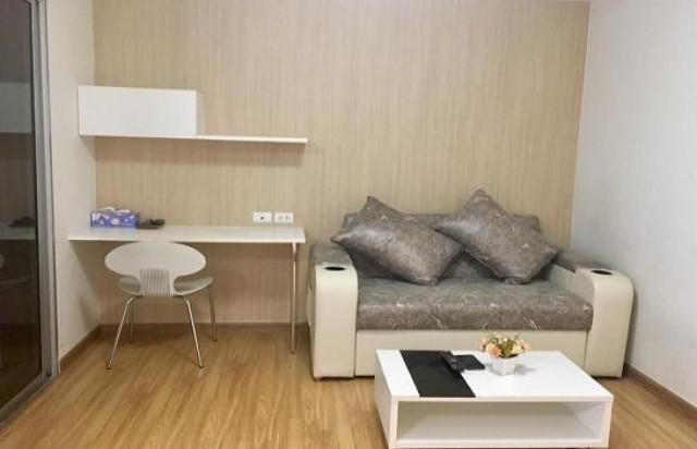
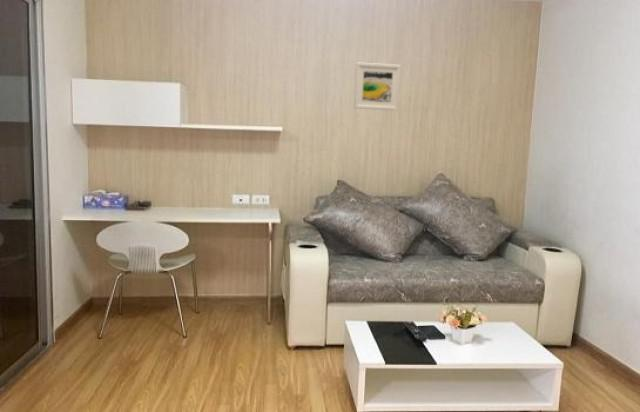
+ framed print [353,61,402,112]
